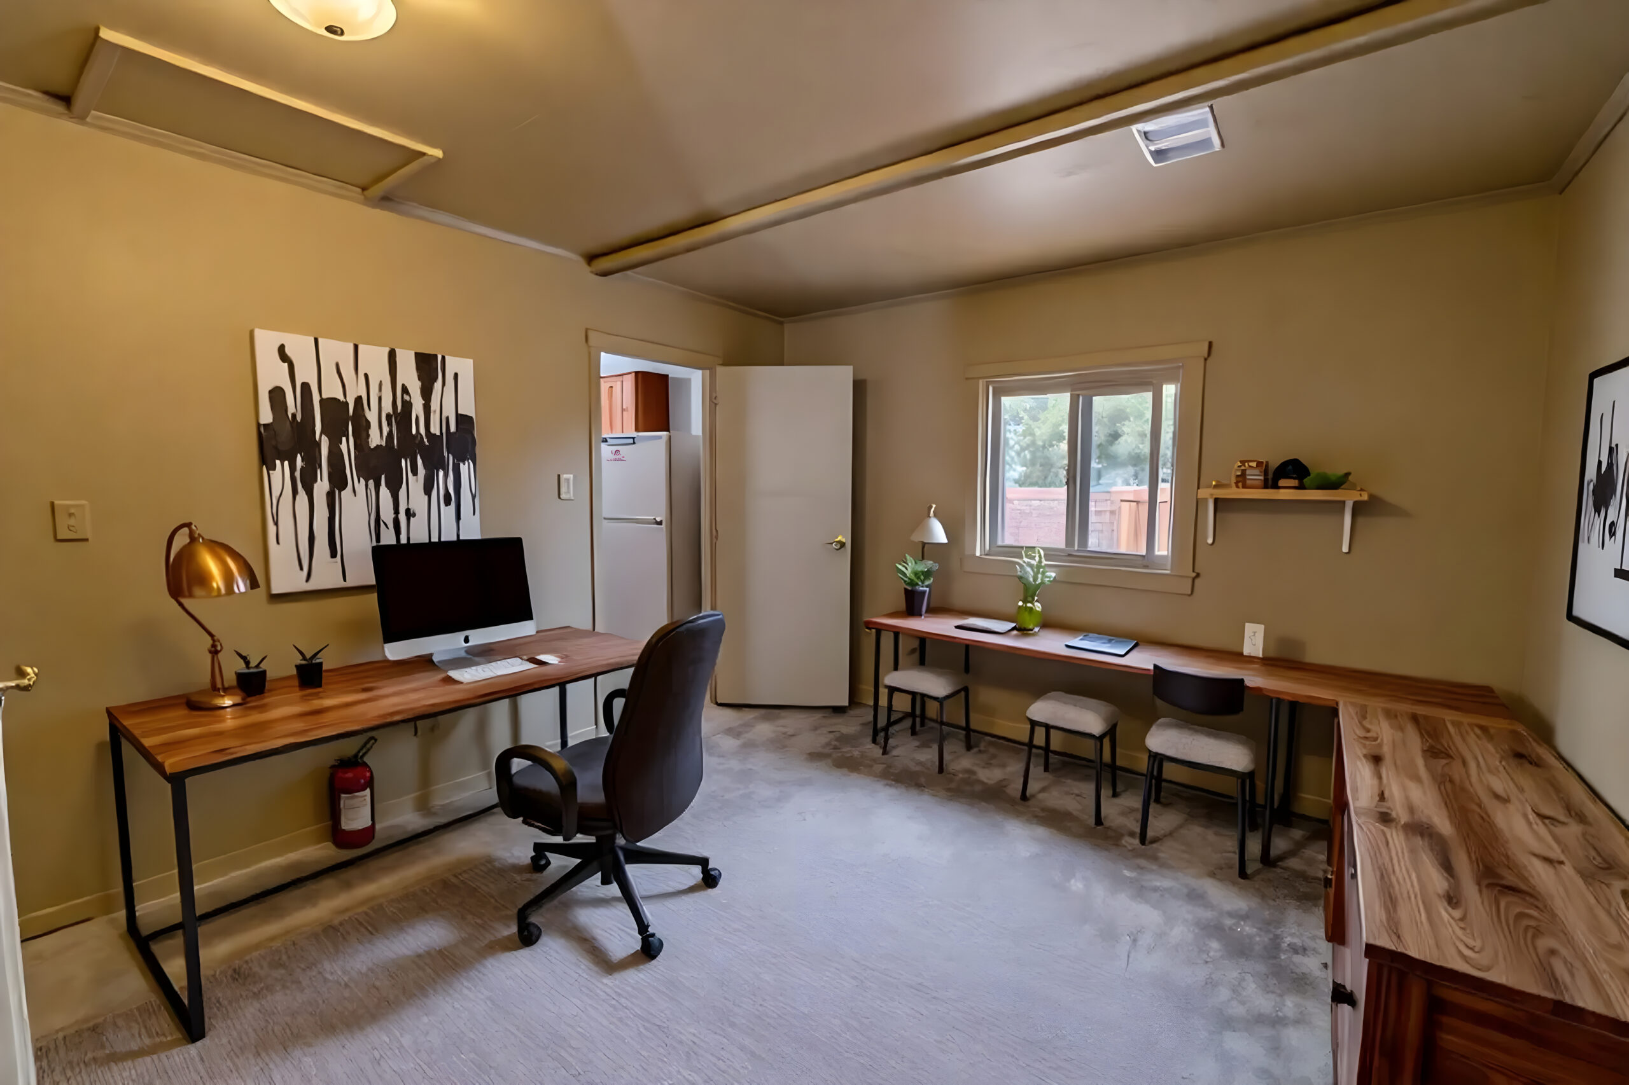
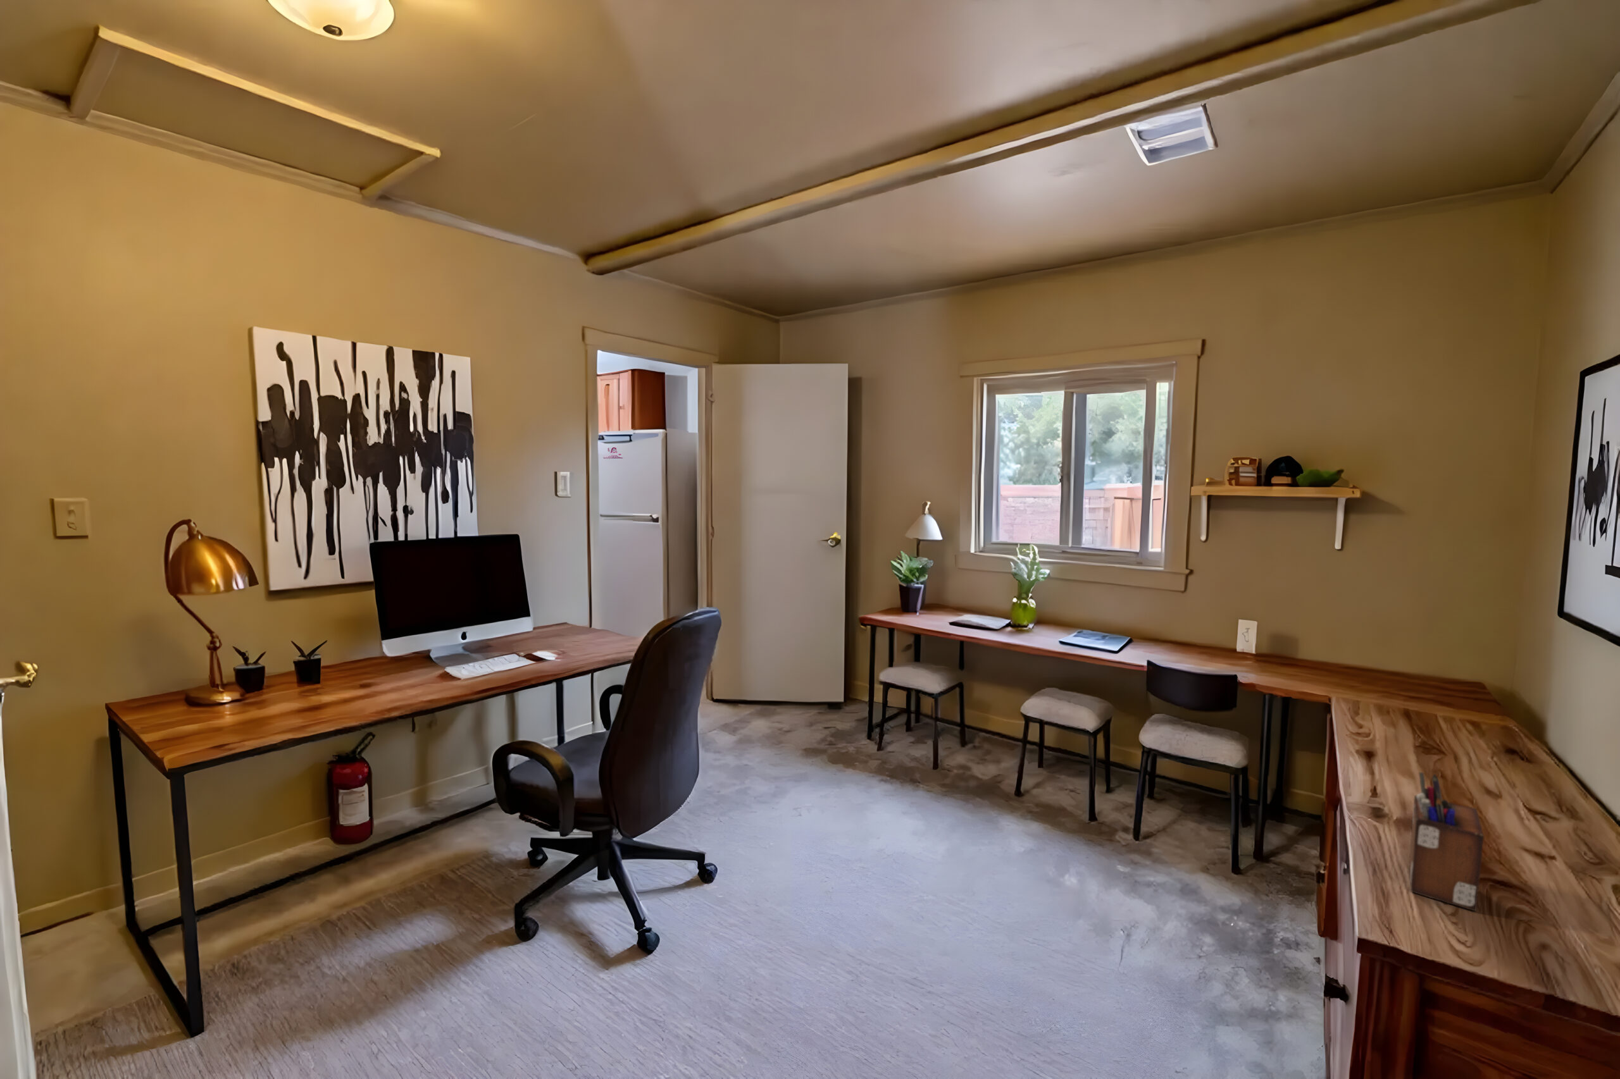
+ desk organizer [1409,772,1485,912]
